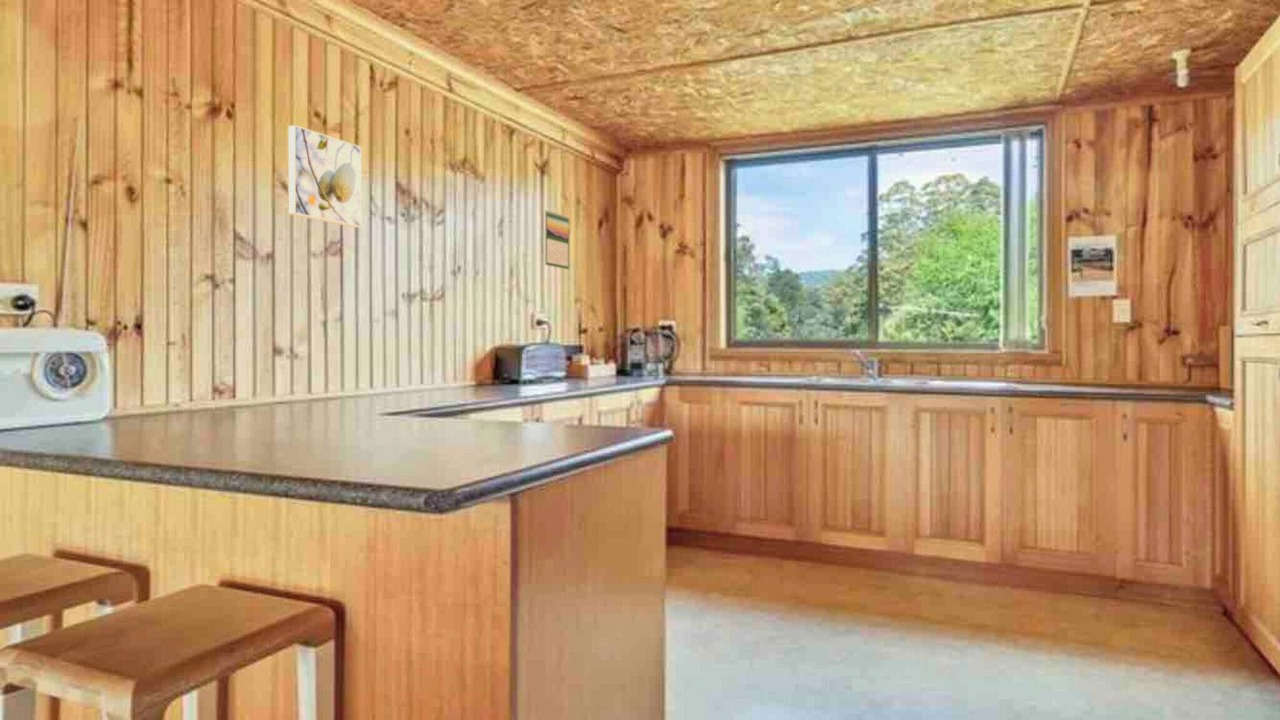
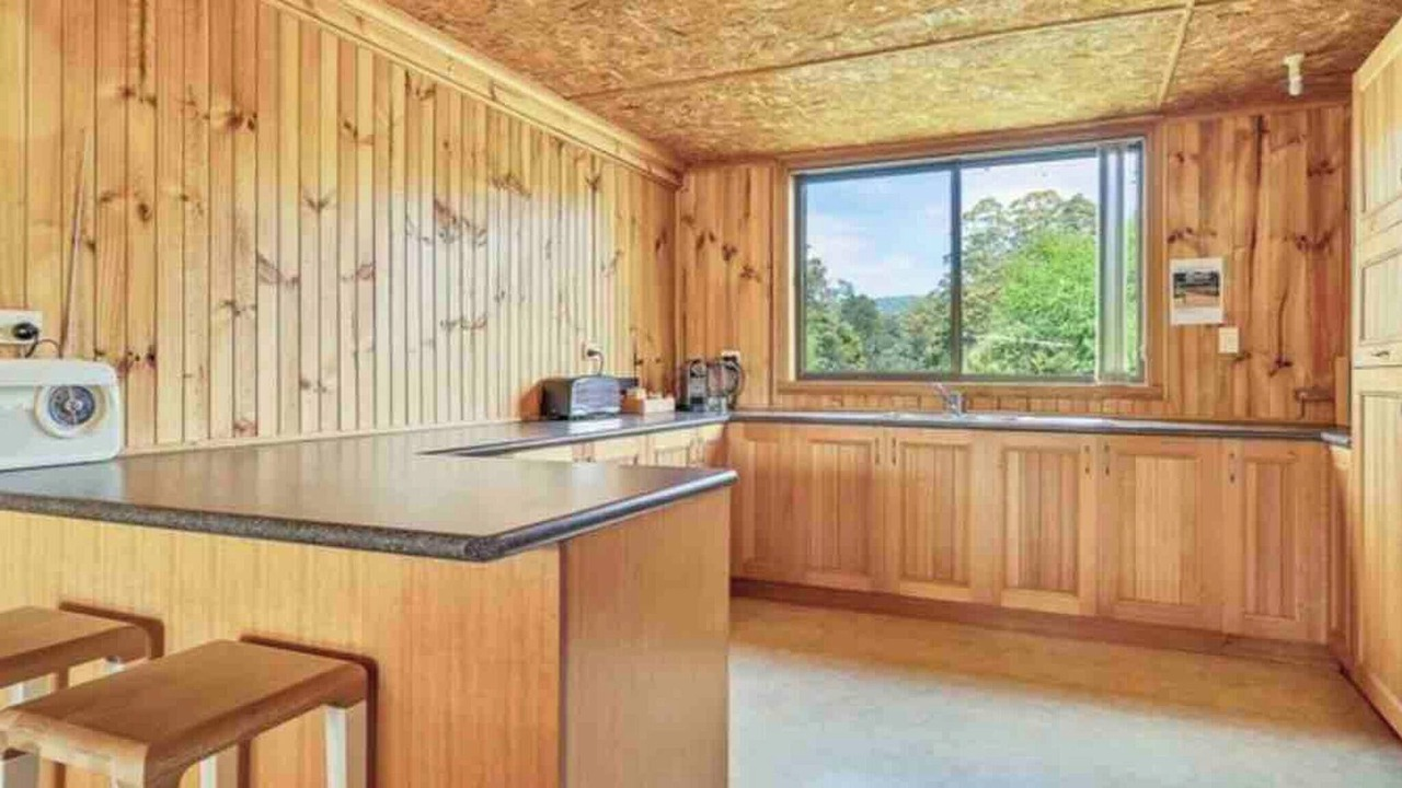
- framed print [287,124,362,229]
- calendar [544,209,570,270]
